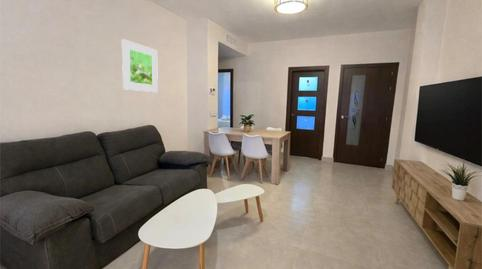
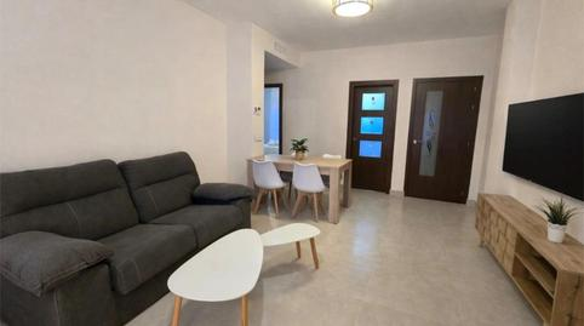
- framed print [121,38,159,93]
